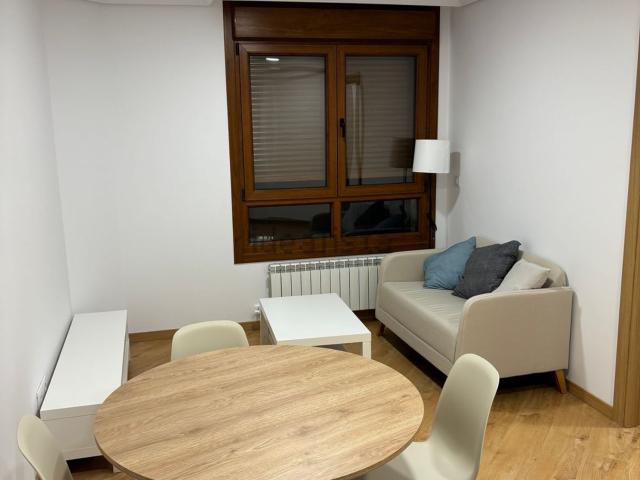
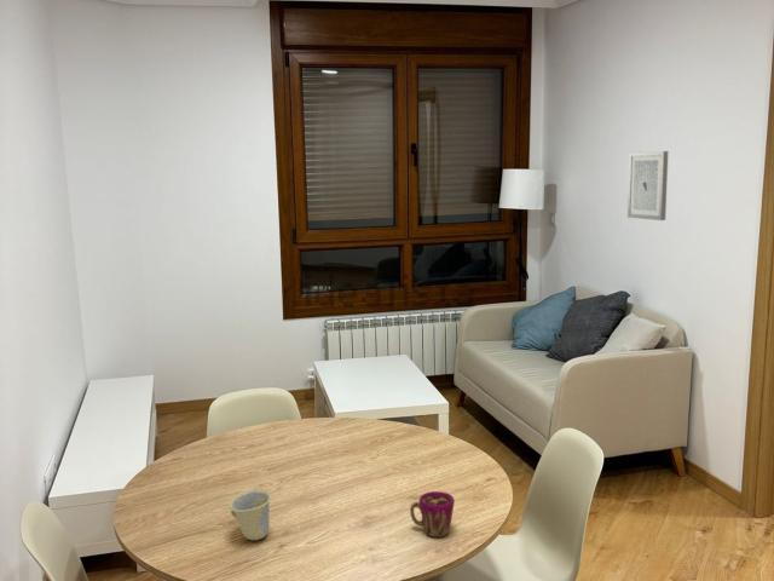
+ cup [227,489,272,541]
+ cup [409,490,456,539]
+ wall art [626,150,669,222]
